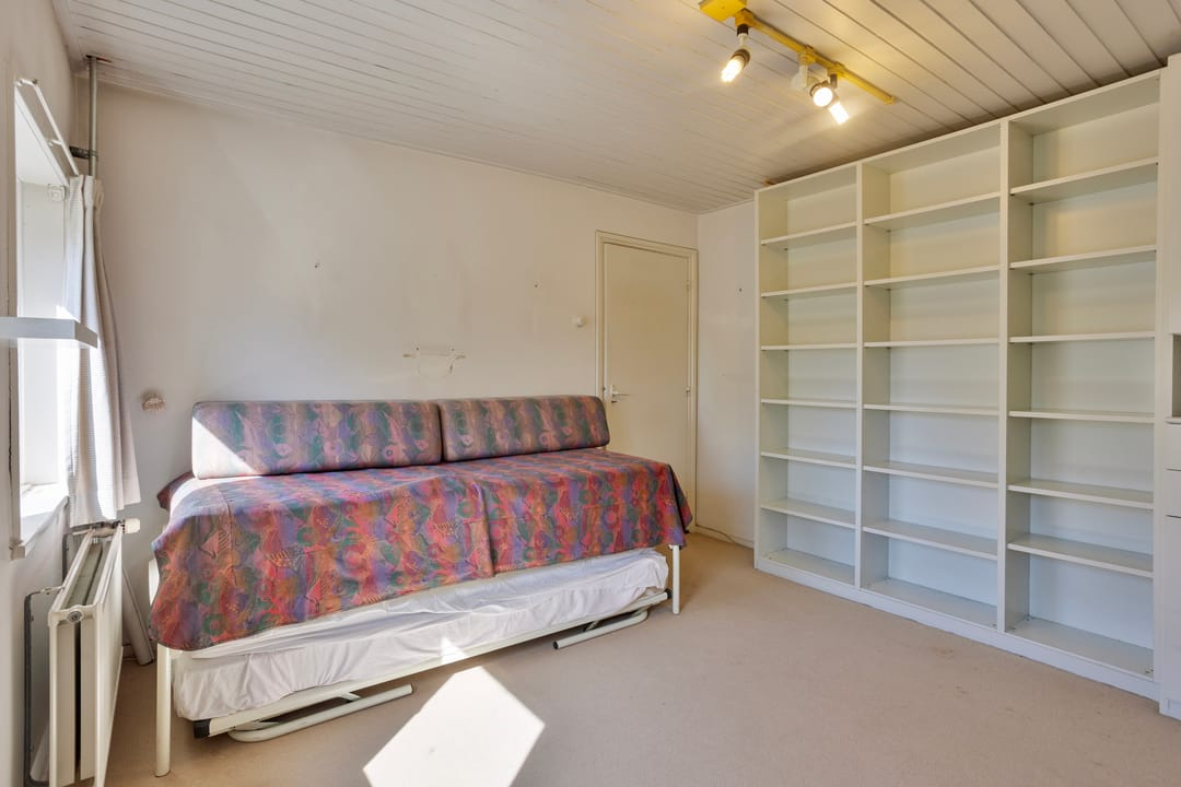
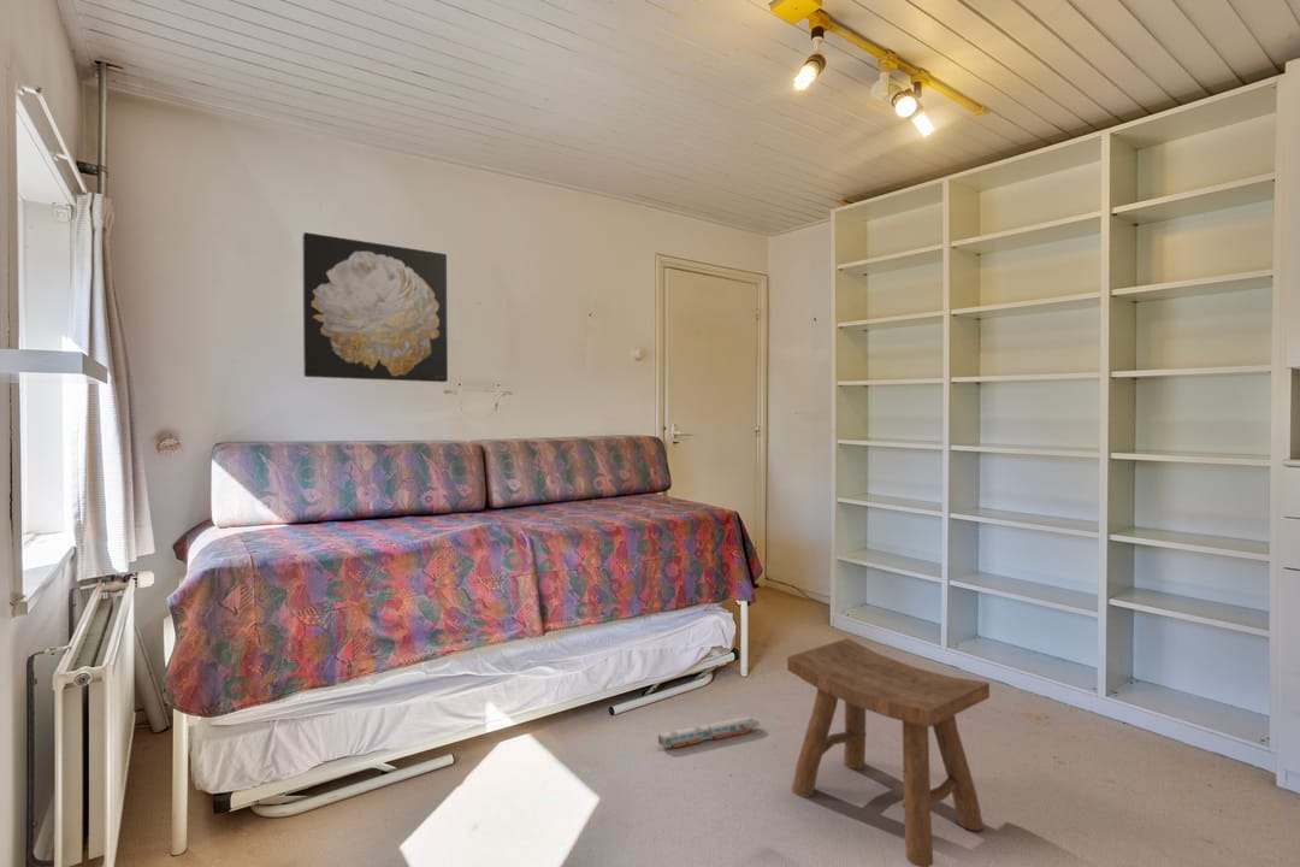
+ wall art [301,231,449,383]
+ stool [786,637,991,867]
+ toy train [657,716,761,749]
